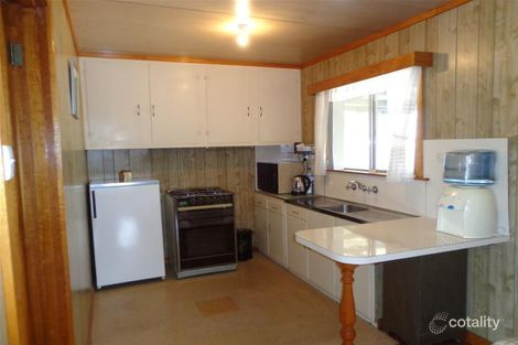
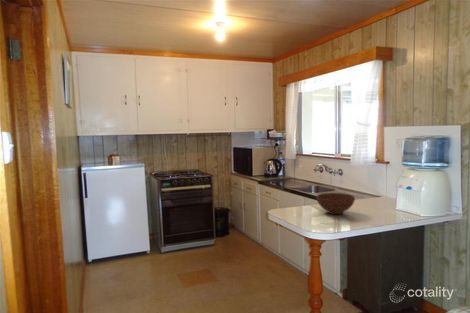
+ bowl [315,192,356,215]
